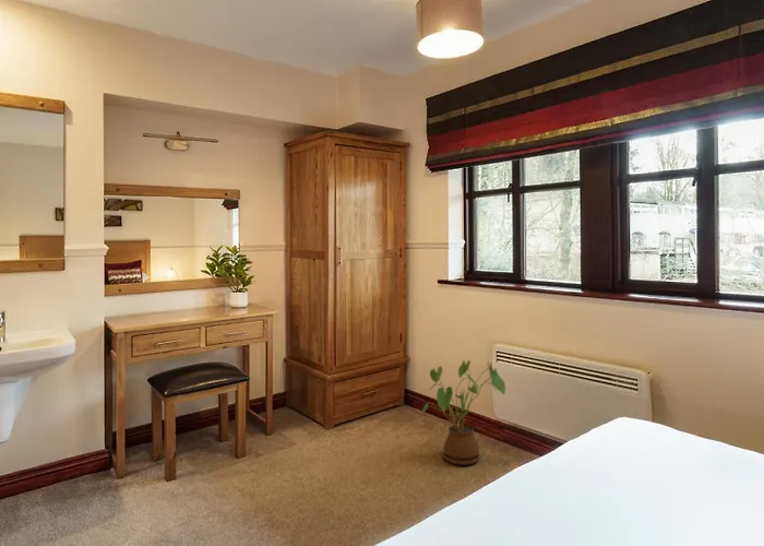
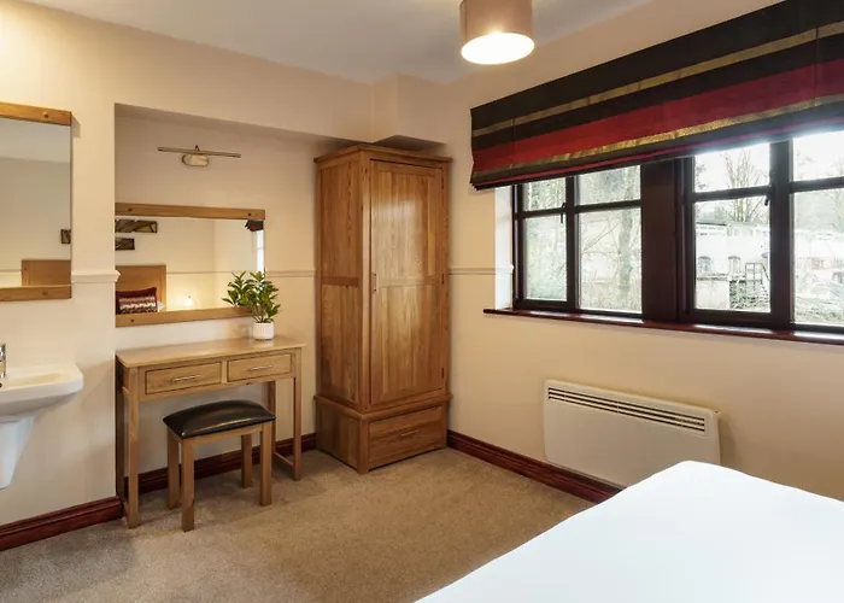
- house plant [420,359,506,466]
